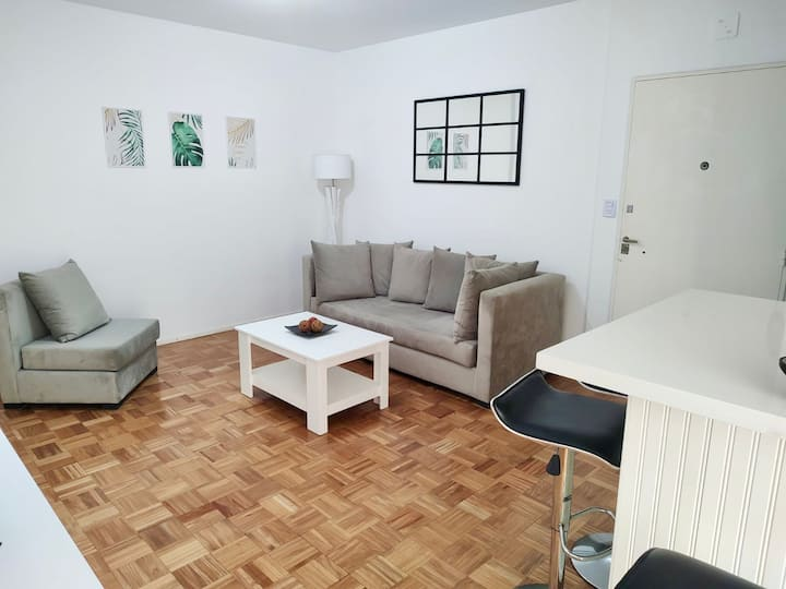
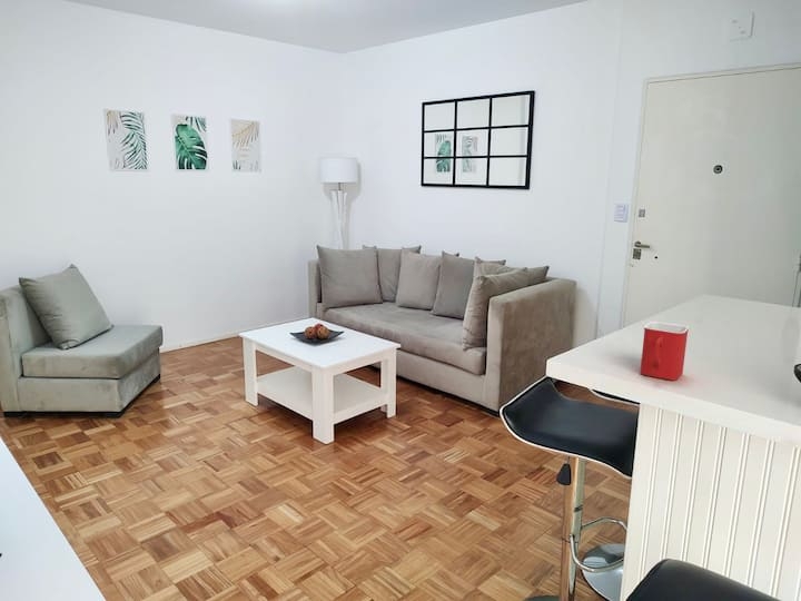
+ mug [640,321,690,382]
